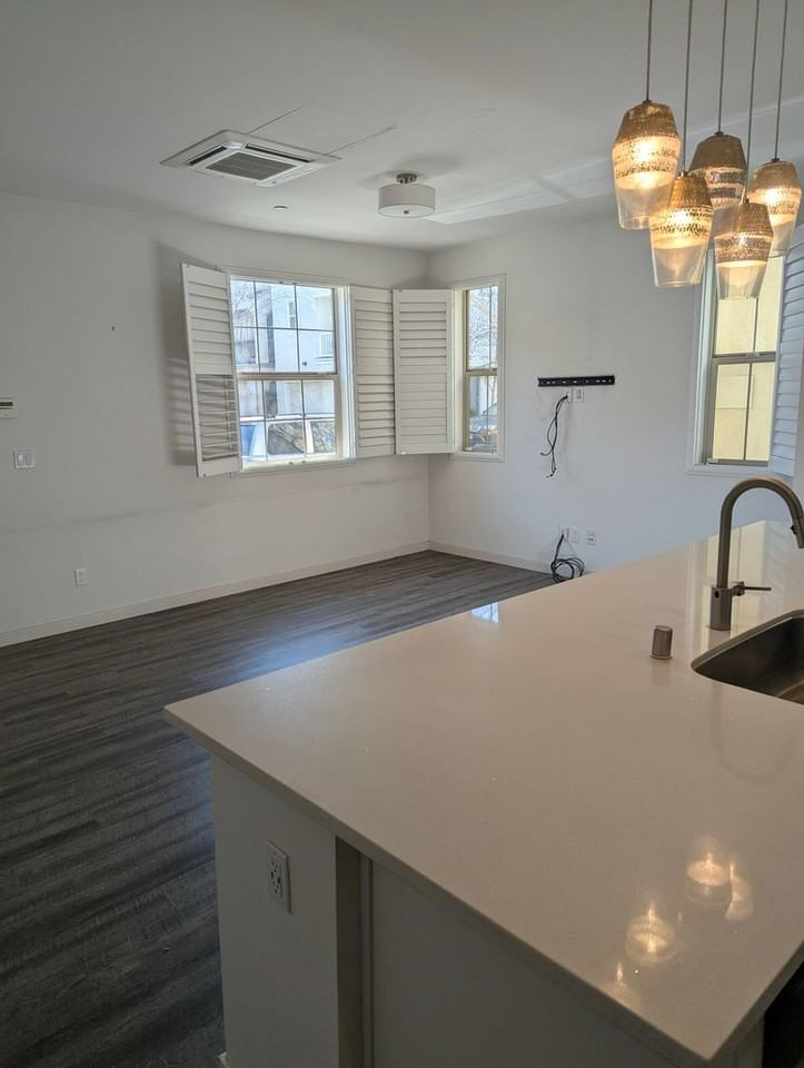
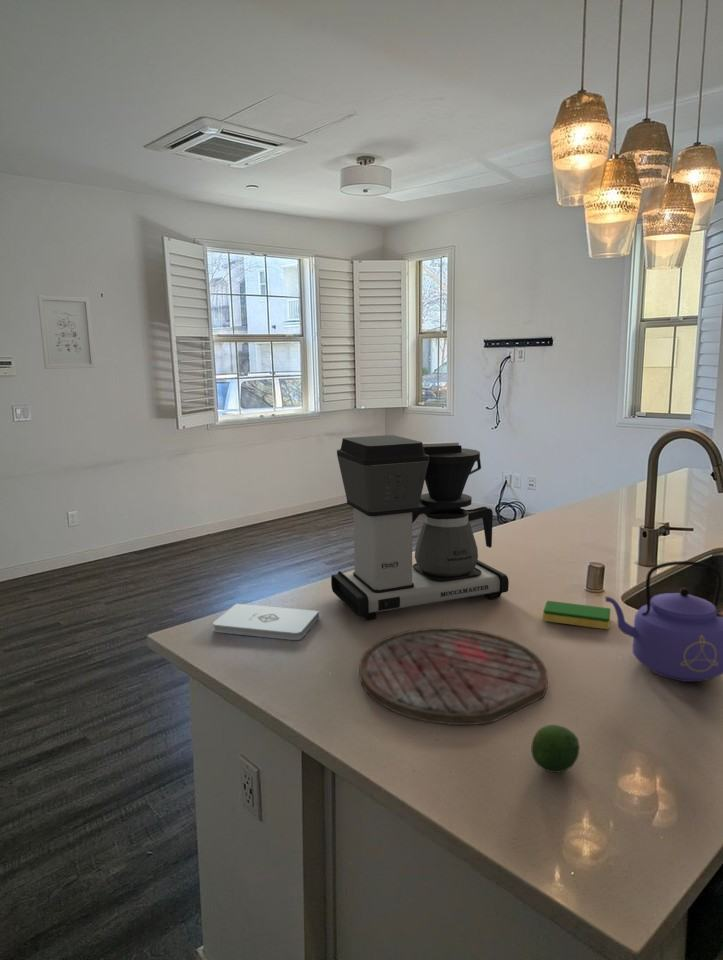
+ fruit [530,724,581,774]
+ dish sponge [542,600,611,630]
+ kettle [604,560,723,683]
+ wall art [37,294,96,370]
+ notepad [212,603,320,641]
+ coffee maker [330,434,510,621]
+ cutting board [358,627,549,726]
